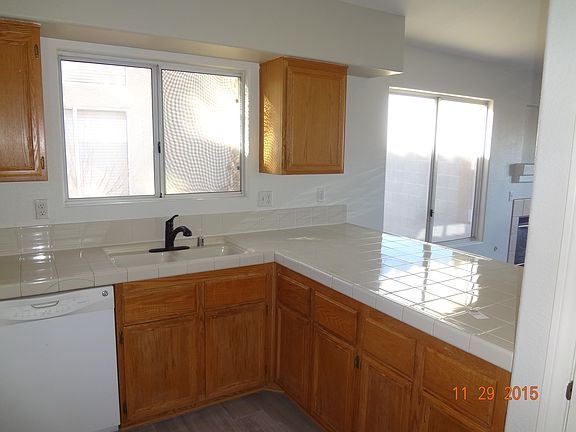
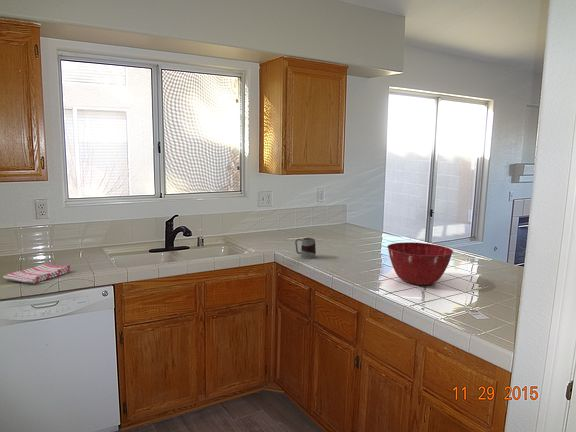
+ mixing bowl [386,241,454,286]
+ mug [294,237,317,260]
+ dish towel [2,263,71,284]
